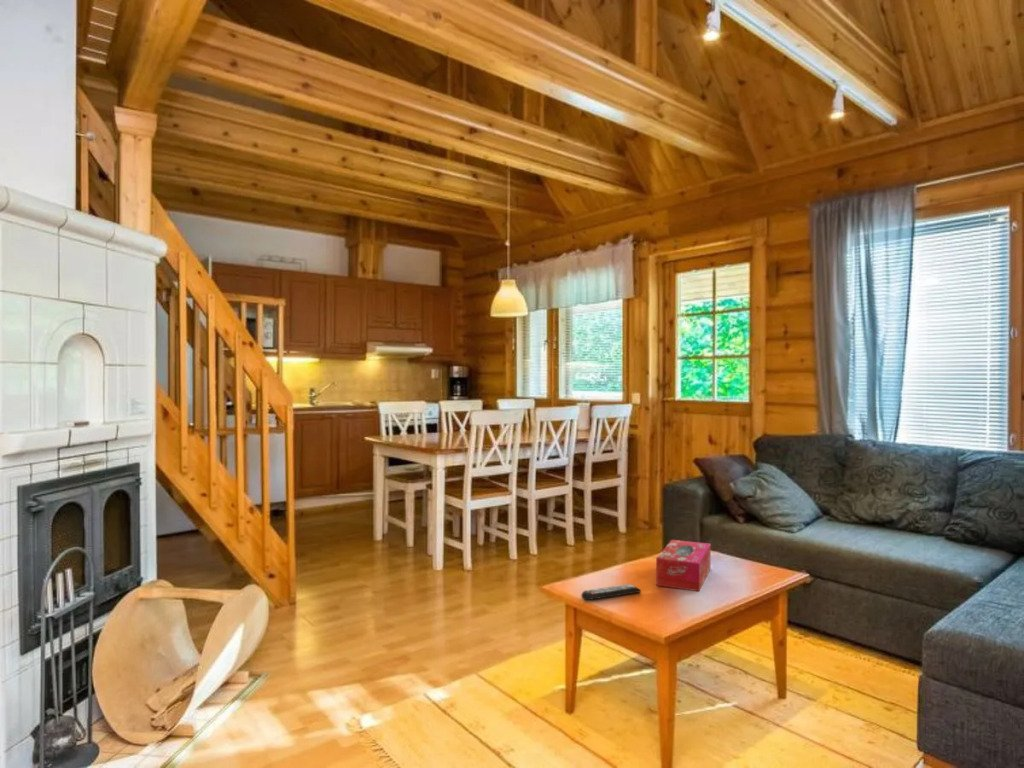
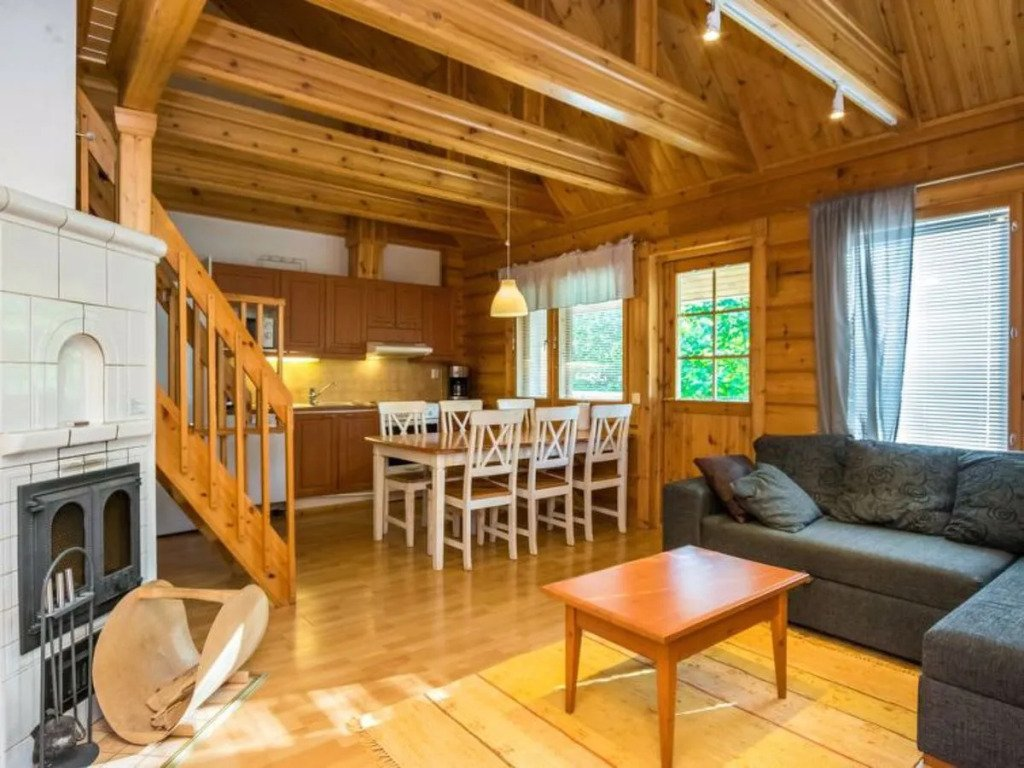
- tissue box [655,539,712,592]
- remote control [581,583,642,602]
